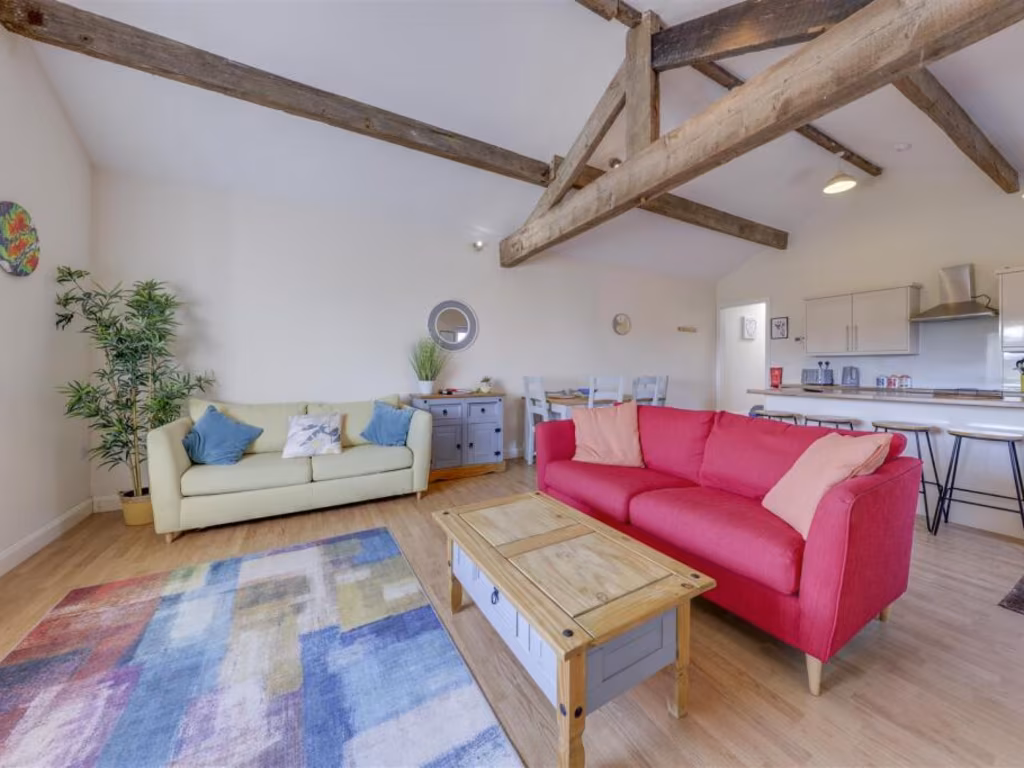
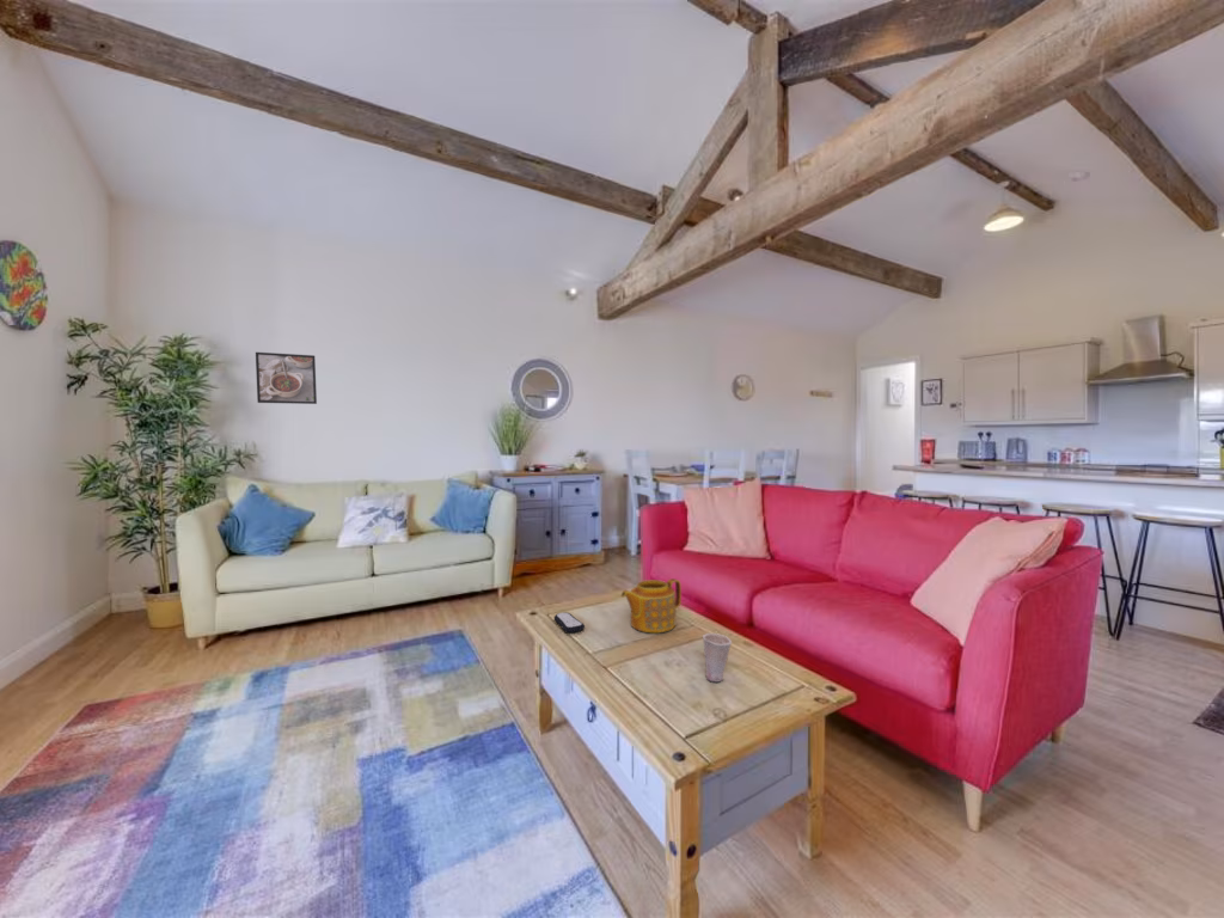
+ remote control [553,611,586,634]
+ cup [702,632,733,684]
+ teapot [620,577,683,634]
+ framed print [255,351,318,405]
